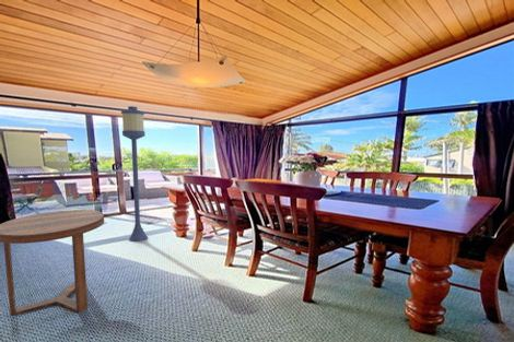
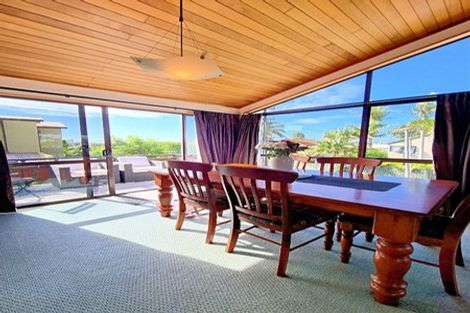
- floor lamp [120,105,149,243]
- side table [0,209,105,317]
